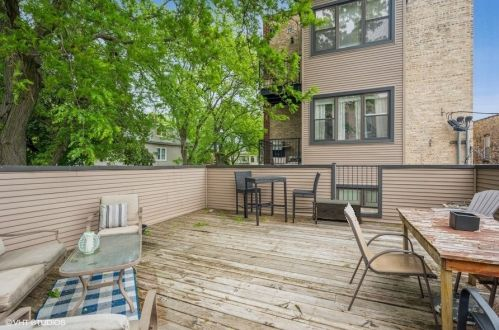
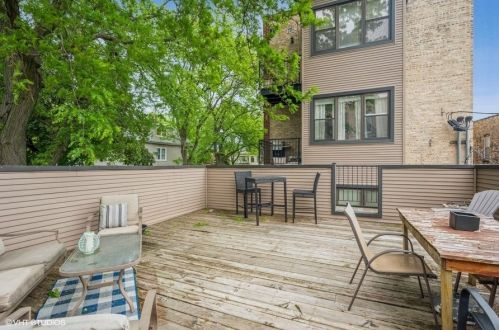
- bench [311,198,363,225]
